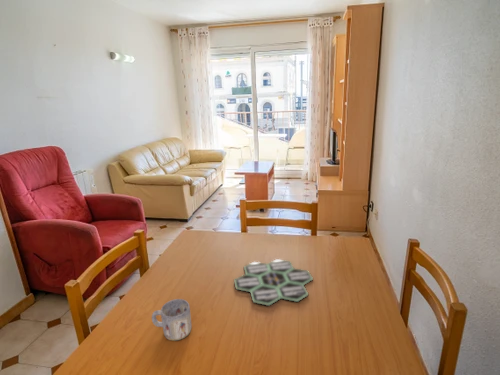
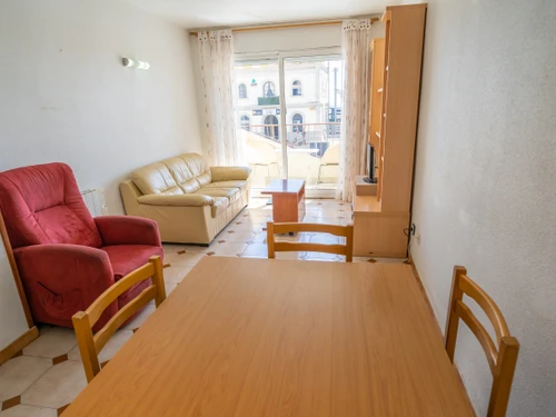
- board game [233,258,314,307]
- mug [151,298,192,342]
